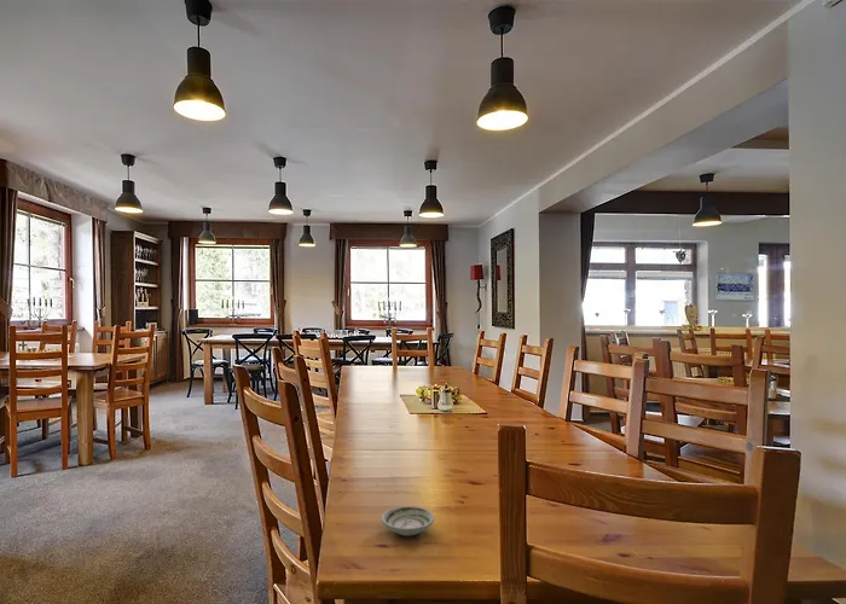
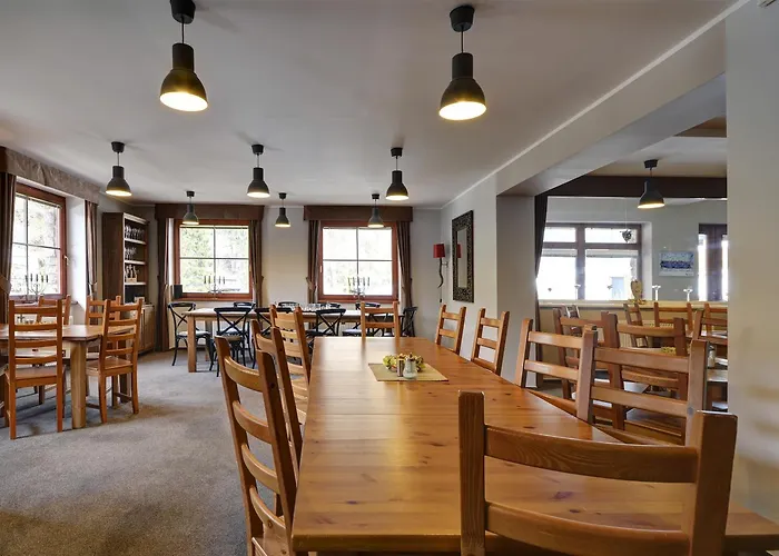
- saucer [381,505,435,538]
